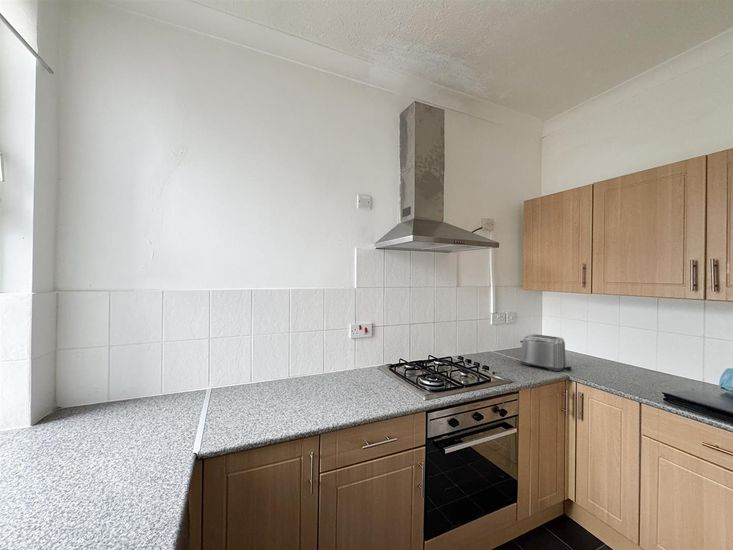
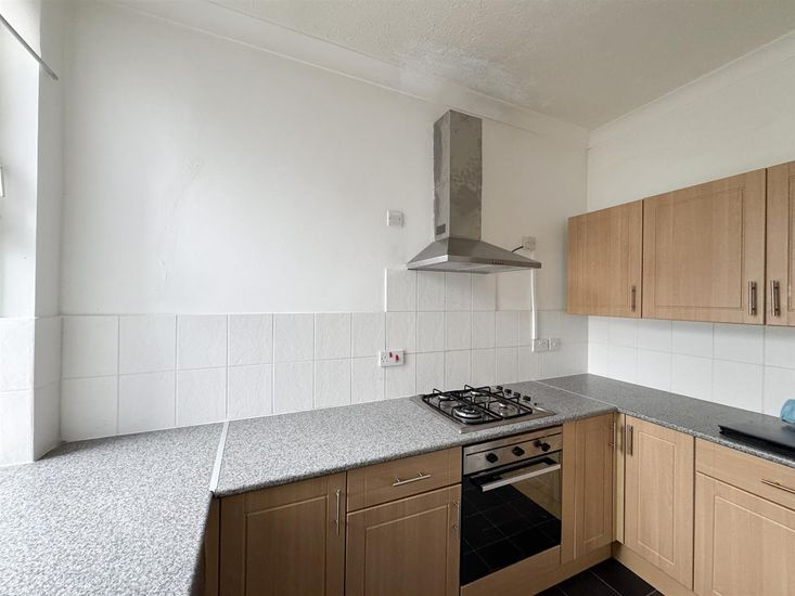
- toaster [519,333,573,372]
